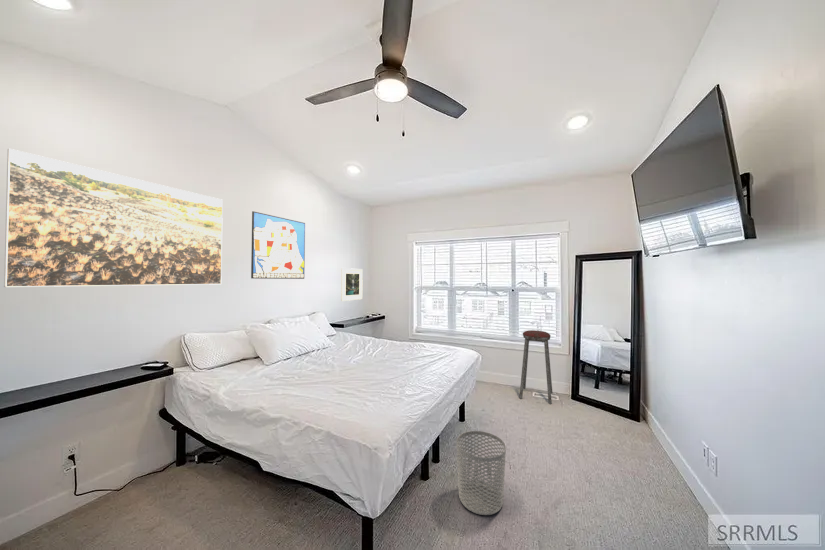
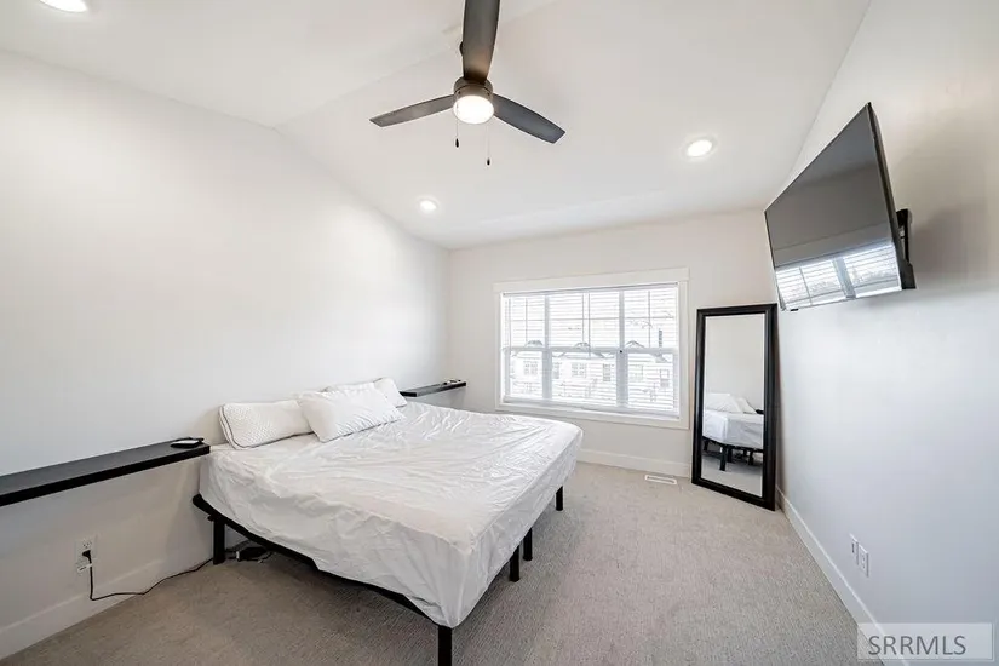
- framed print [340,267,364,302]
- waste bin [456,430,507,516]
- wall art [250,210,306,280]
- music stool [518,329,553,405]
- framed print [3,148,224,288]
